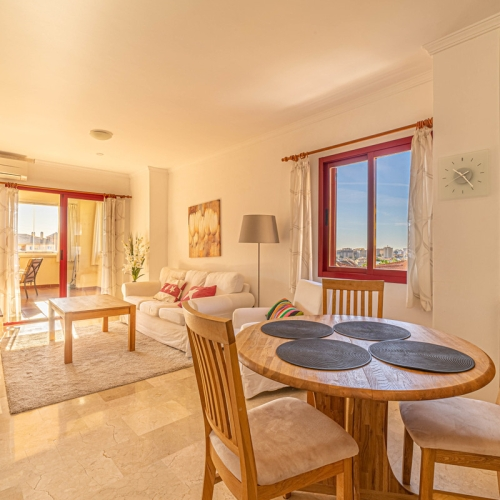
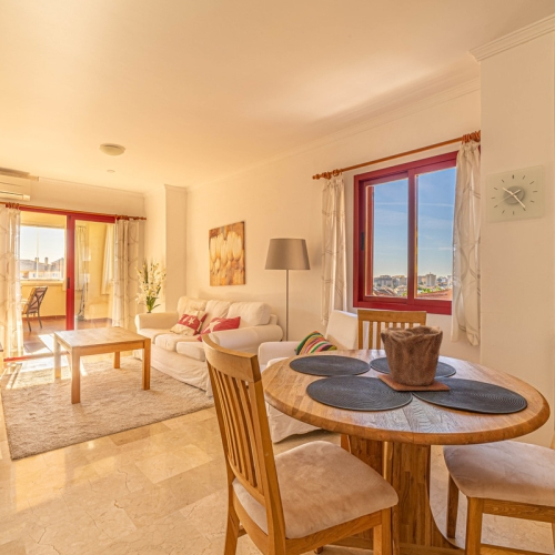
+ plant pot [376,324,452,392]
